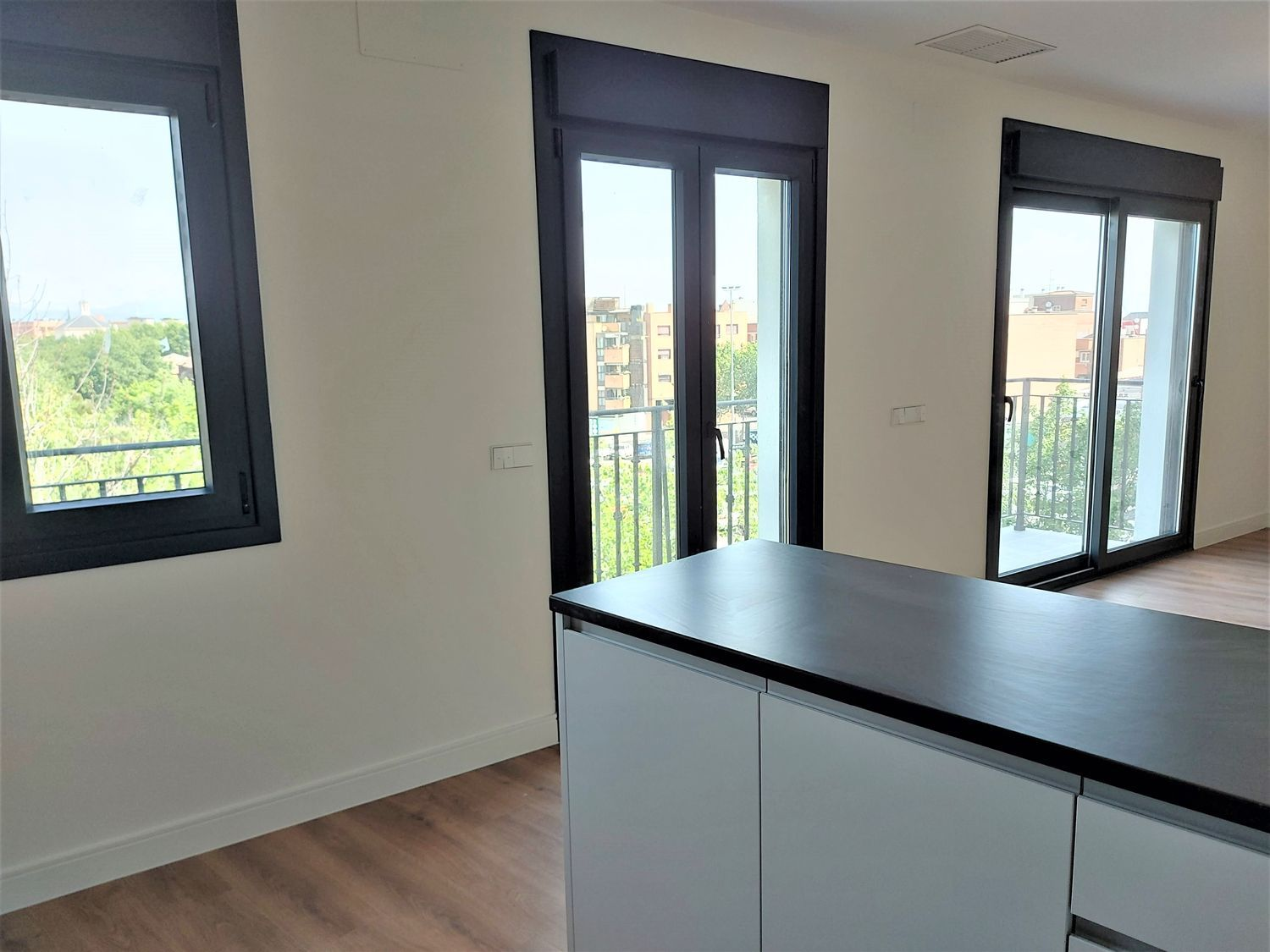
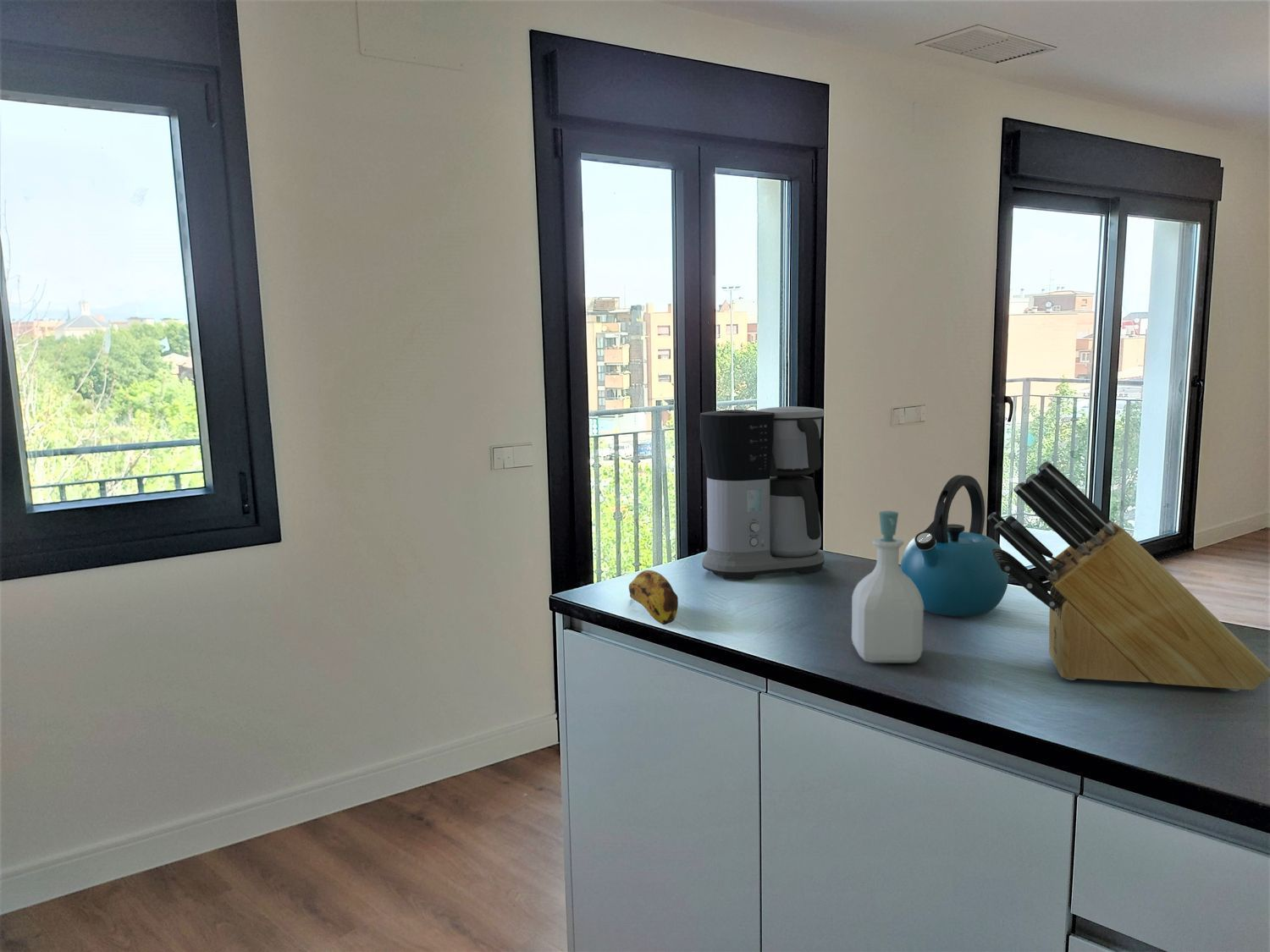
+ coffee maker [699,405,826,581]
+ kettle [900,474,1009,617]
+ banana [628,570,679,625]
+ soap bottle [851,510,925,663]
+ knife block [987,460,1270,692]
